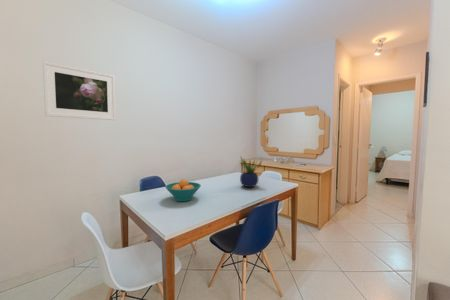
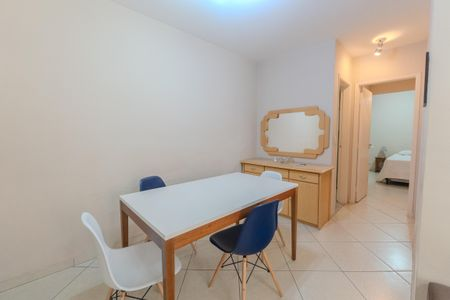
- fruit bowl [164,178,202,202]
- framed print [42,60,117,121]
- potted plant [239,155,263,188]
